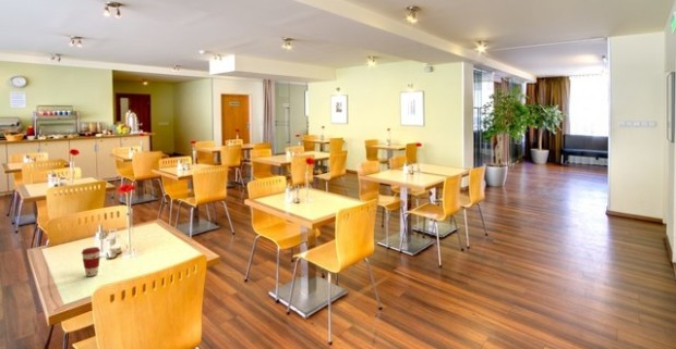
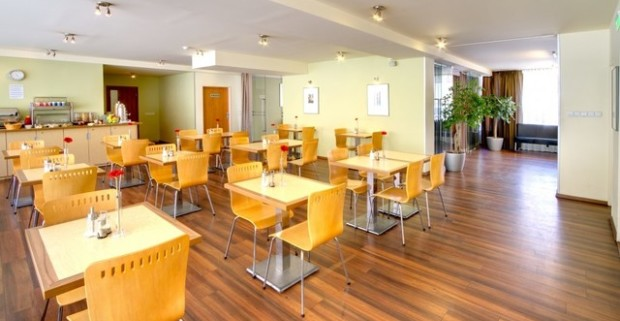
- coffee cup [81,246,101,277]
